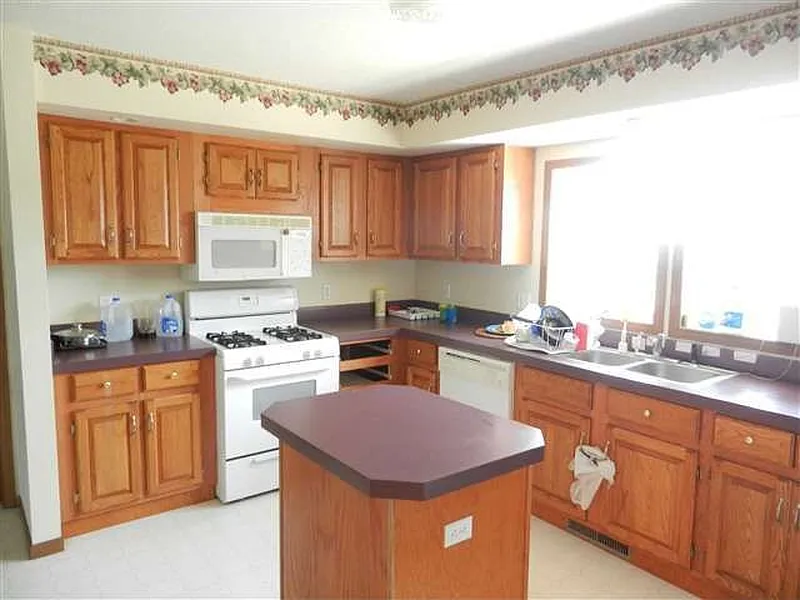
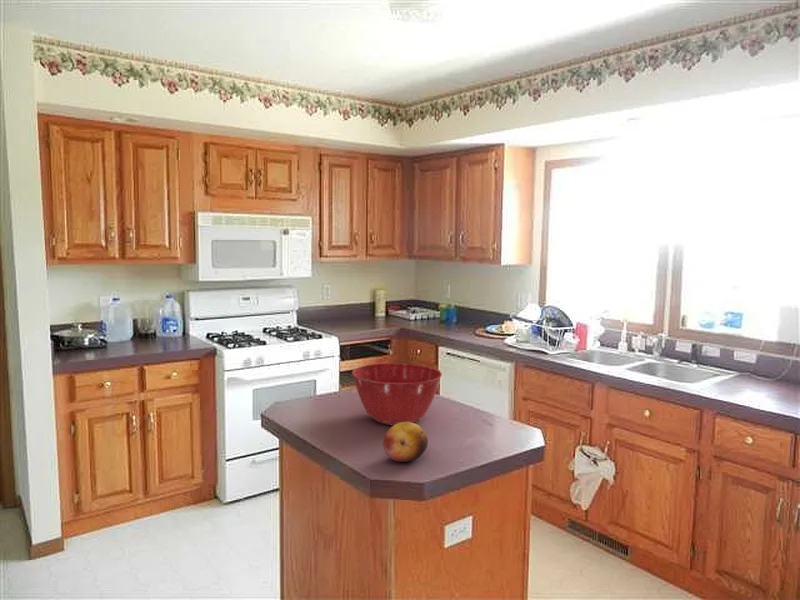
+ fruit [382,422,429,463]
+ mixing bowl [351,362,443,426]
